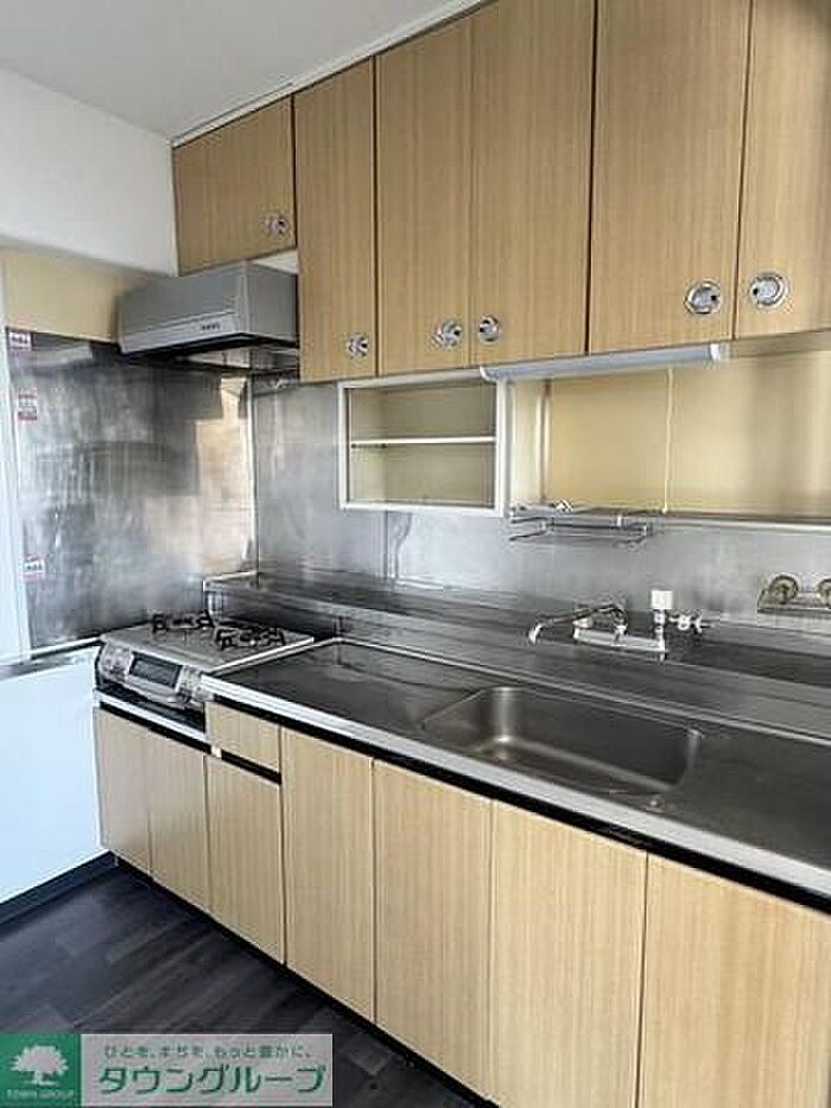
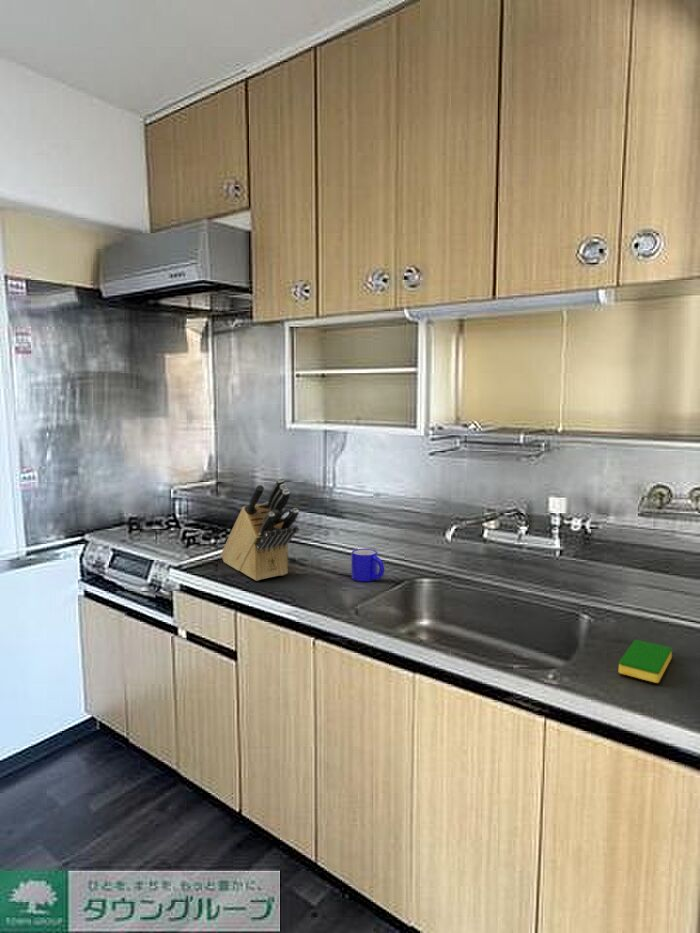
+ dish sponge [618,639,673,684]
+ mug [350,548,385,582]
+ knife block [220,476,300,582]
